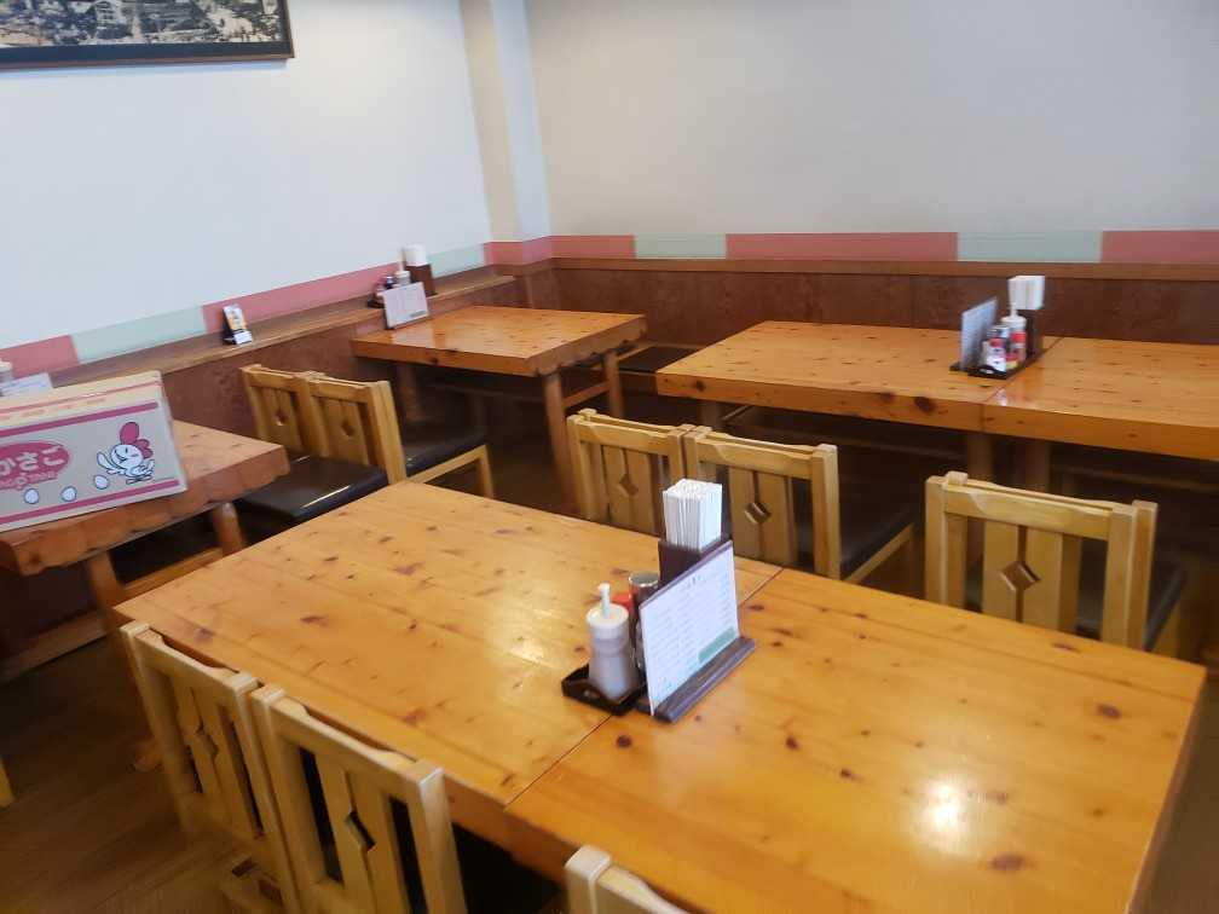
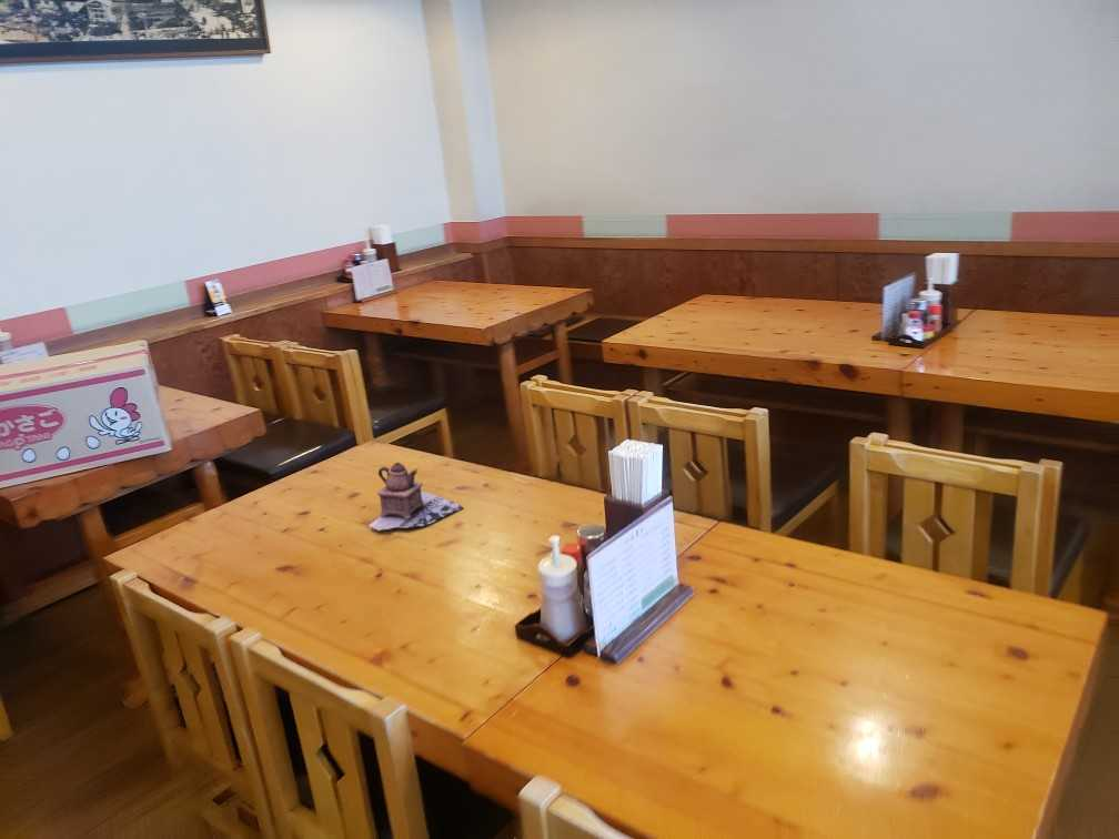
+ teapot [366,462,464,532]
